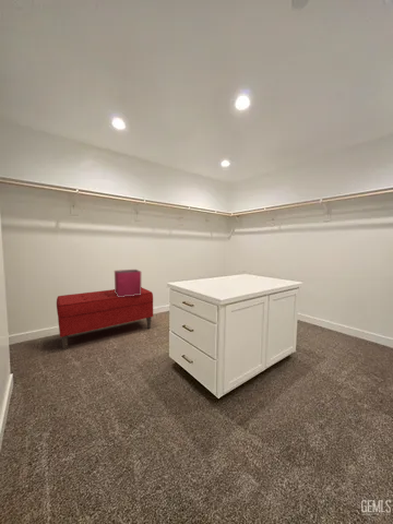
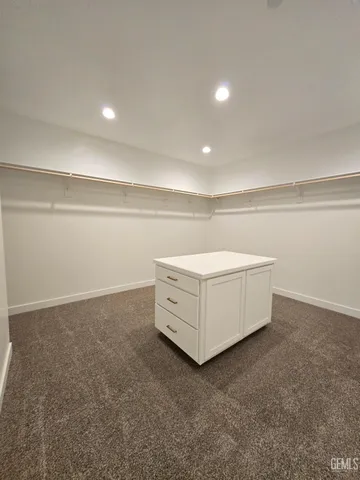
- bench [56,286,154,350]
- storage bin [114,269,142,297]
